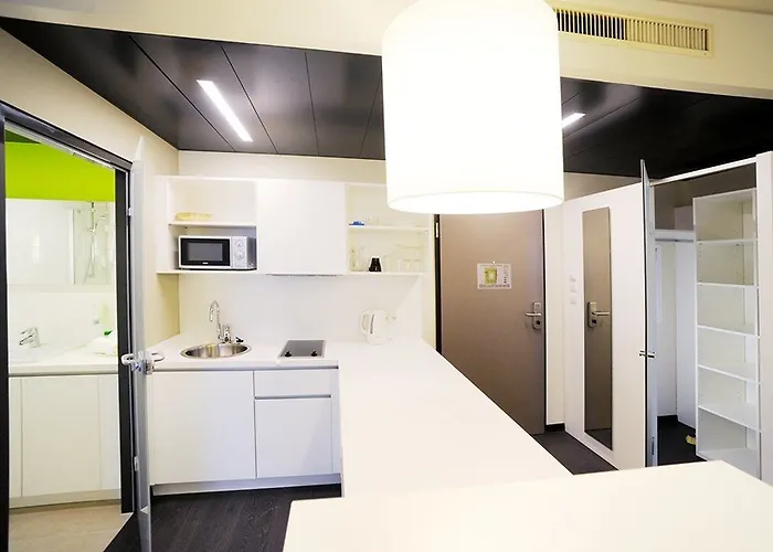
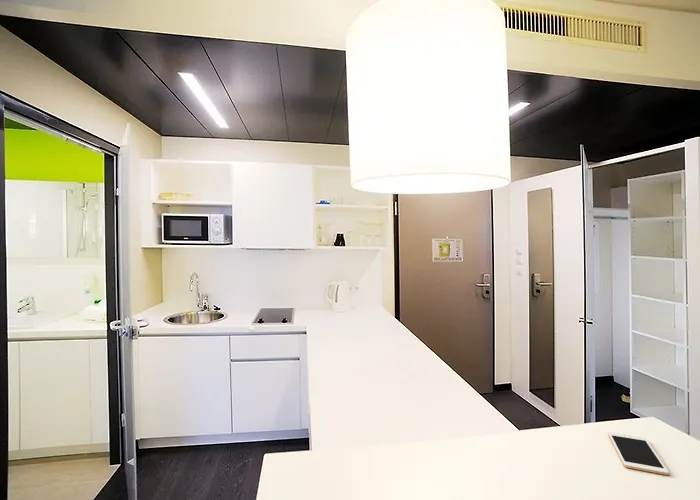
+ cell phone [607,431,670,476]
